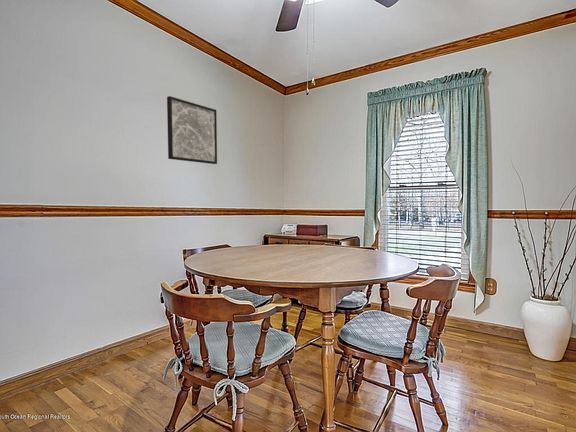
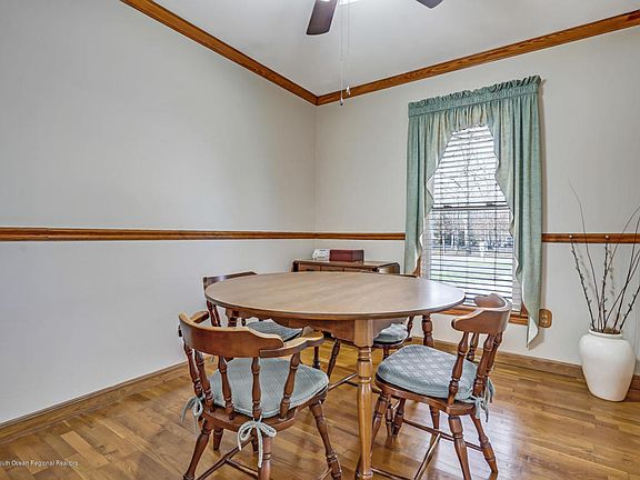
- wall art [166,95,218,165]
